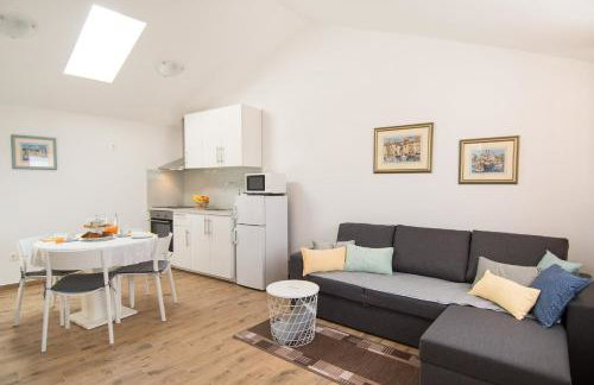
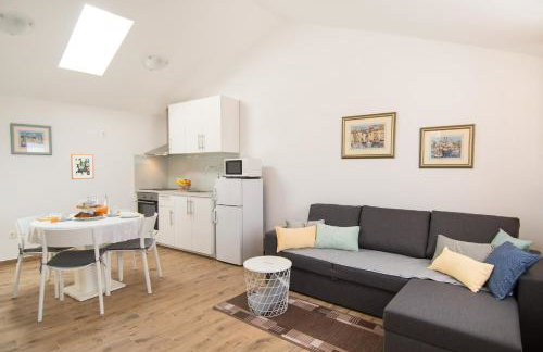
+ wall art [70,153,96,180]
